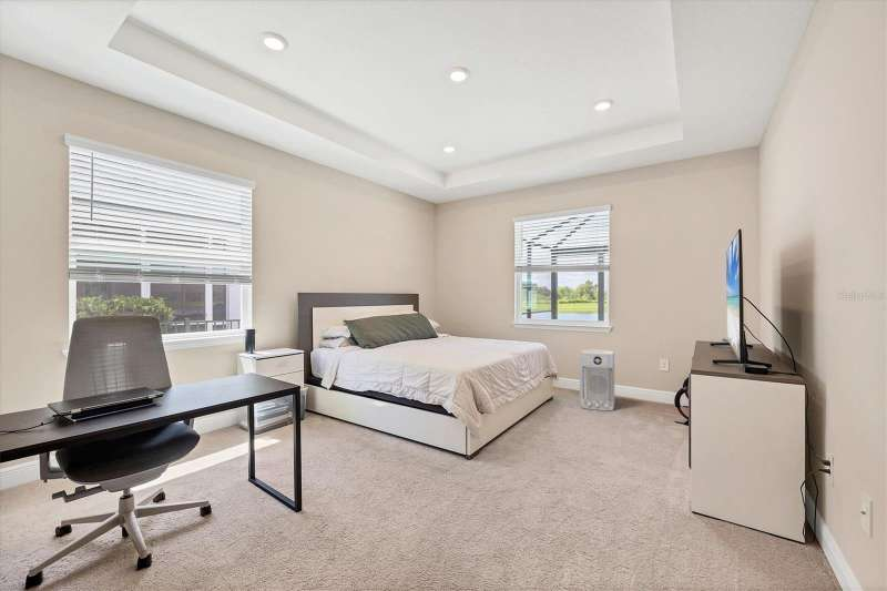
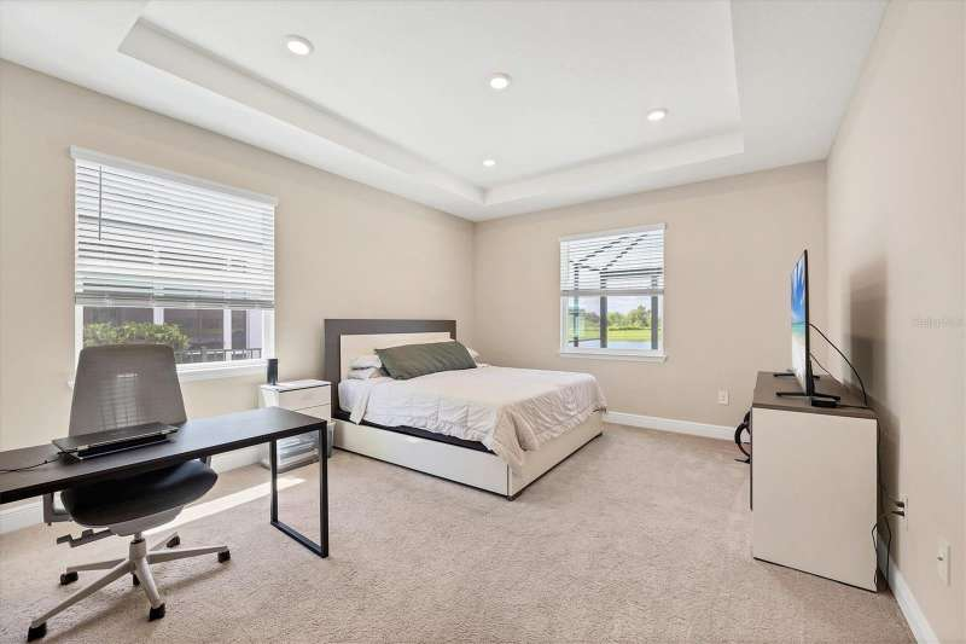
- air purifier [579,348,615,411]
